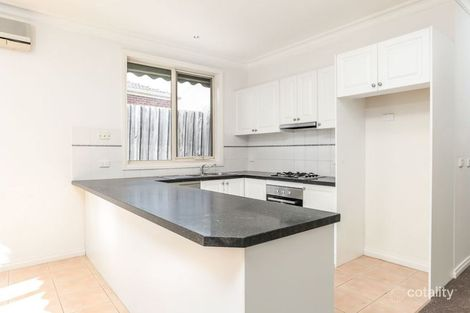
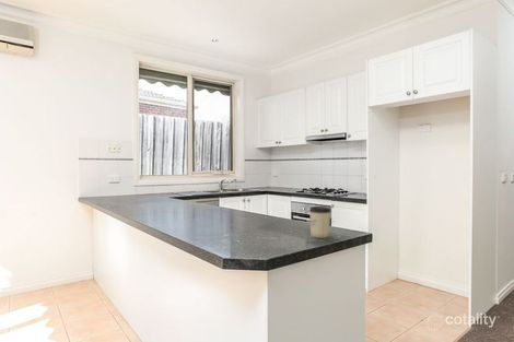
+ cup [308,205,332,239]
